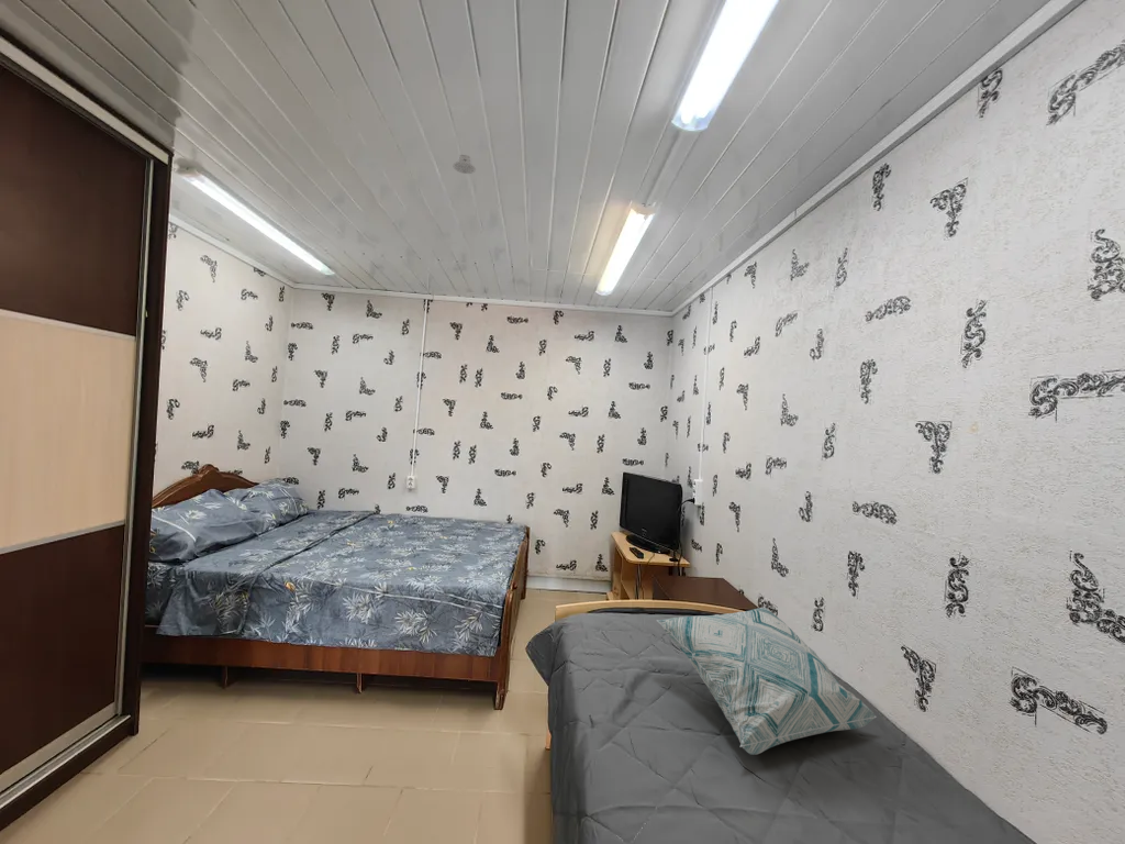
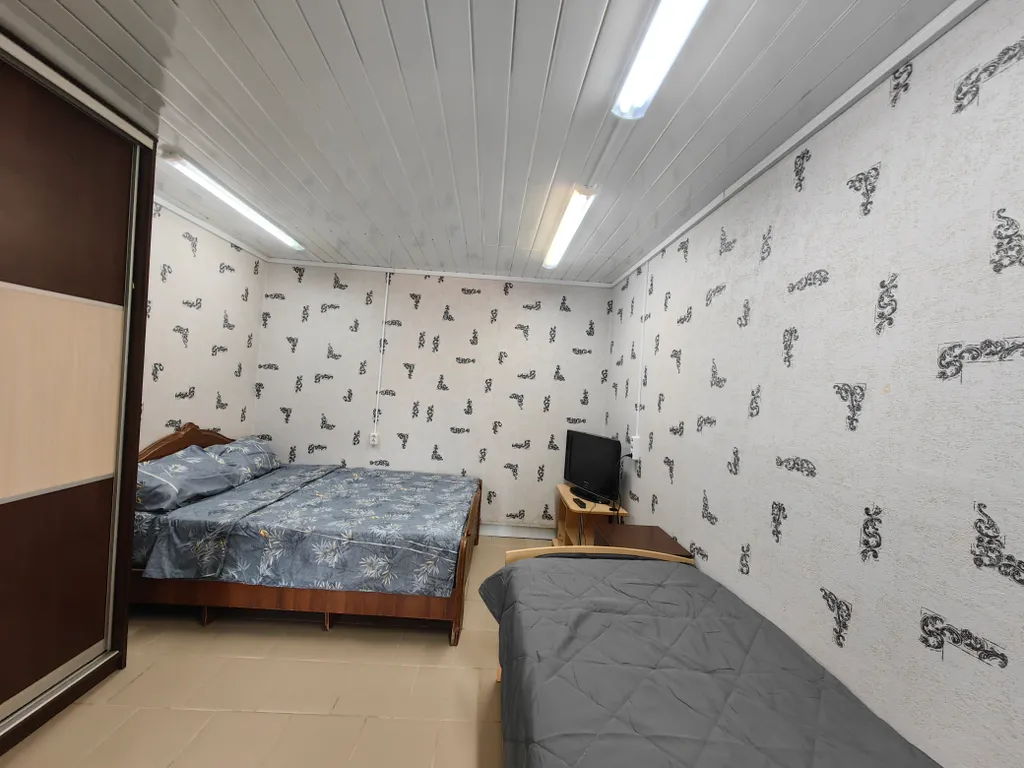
- decorative pillow [656,607,877,756]
- recessed light [452,154,477,175]
